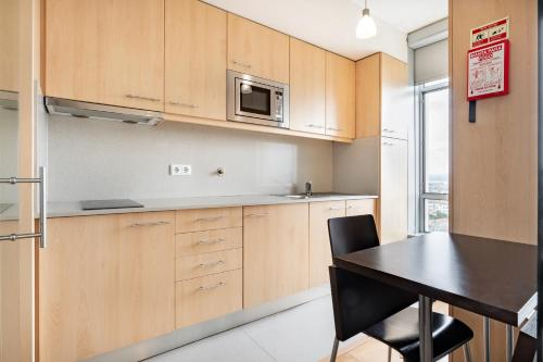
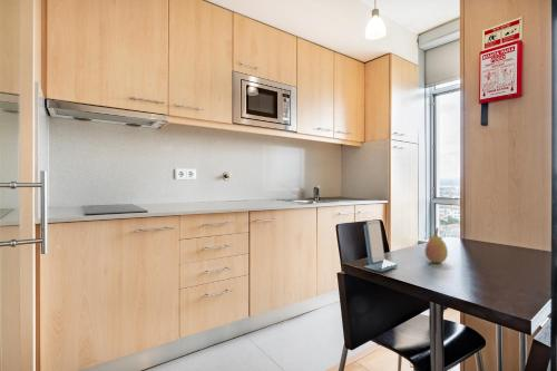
+ fruit [424,226,449,264]
+ smartphone [362,219,398,273]
